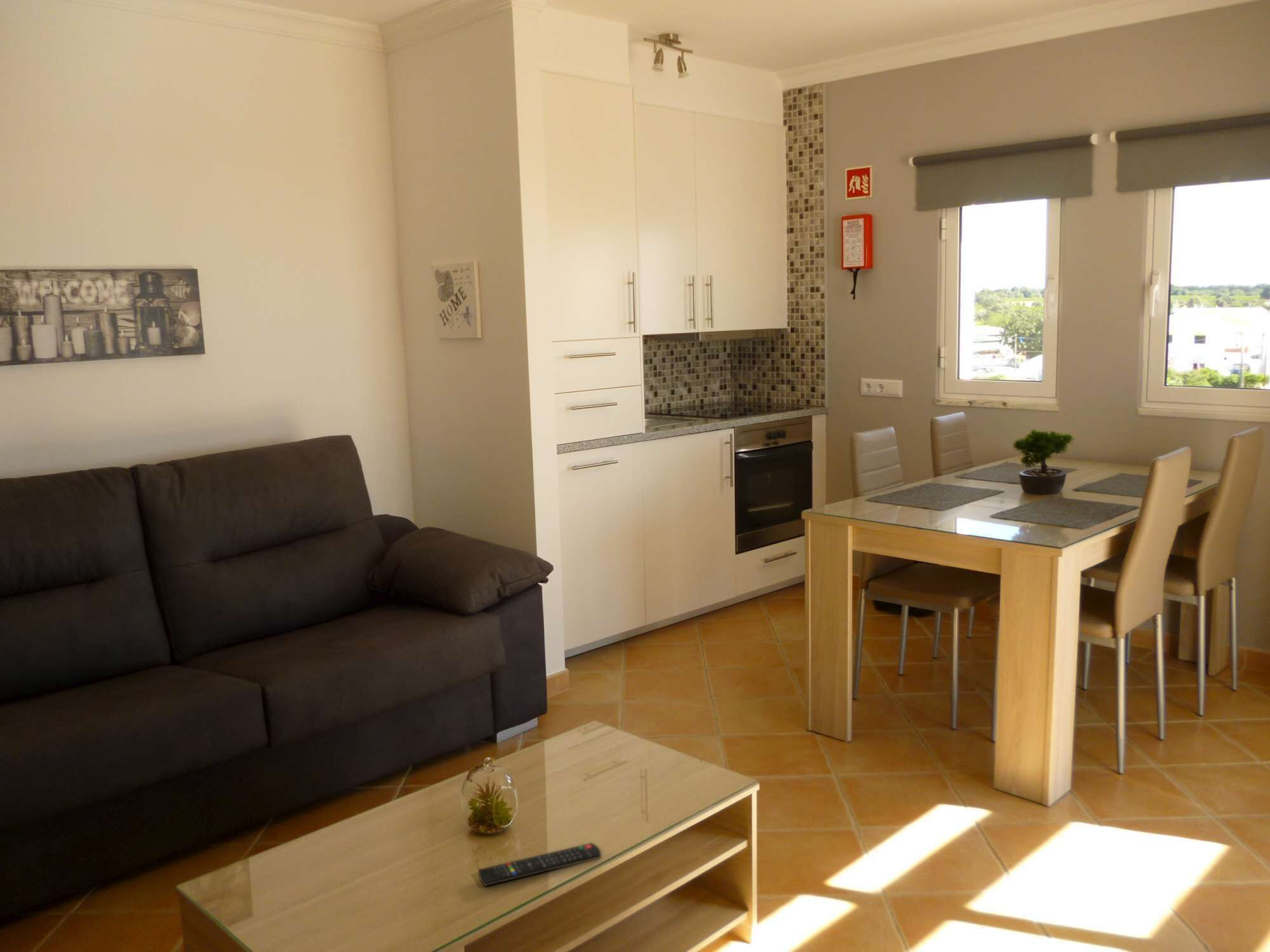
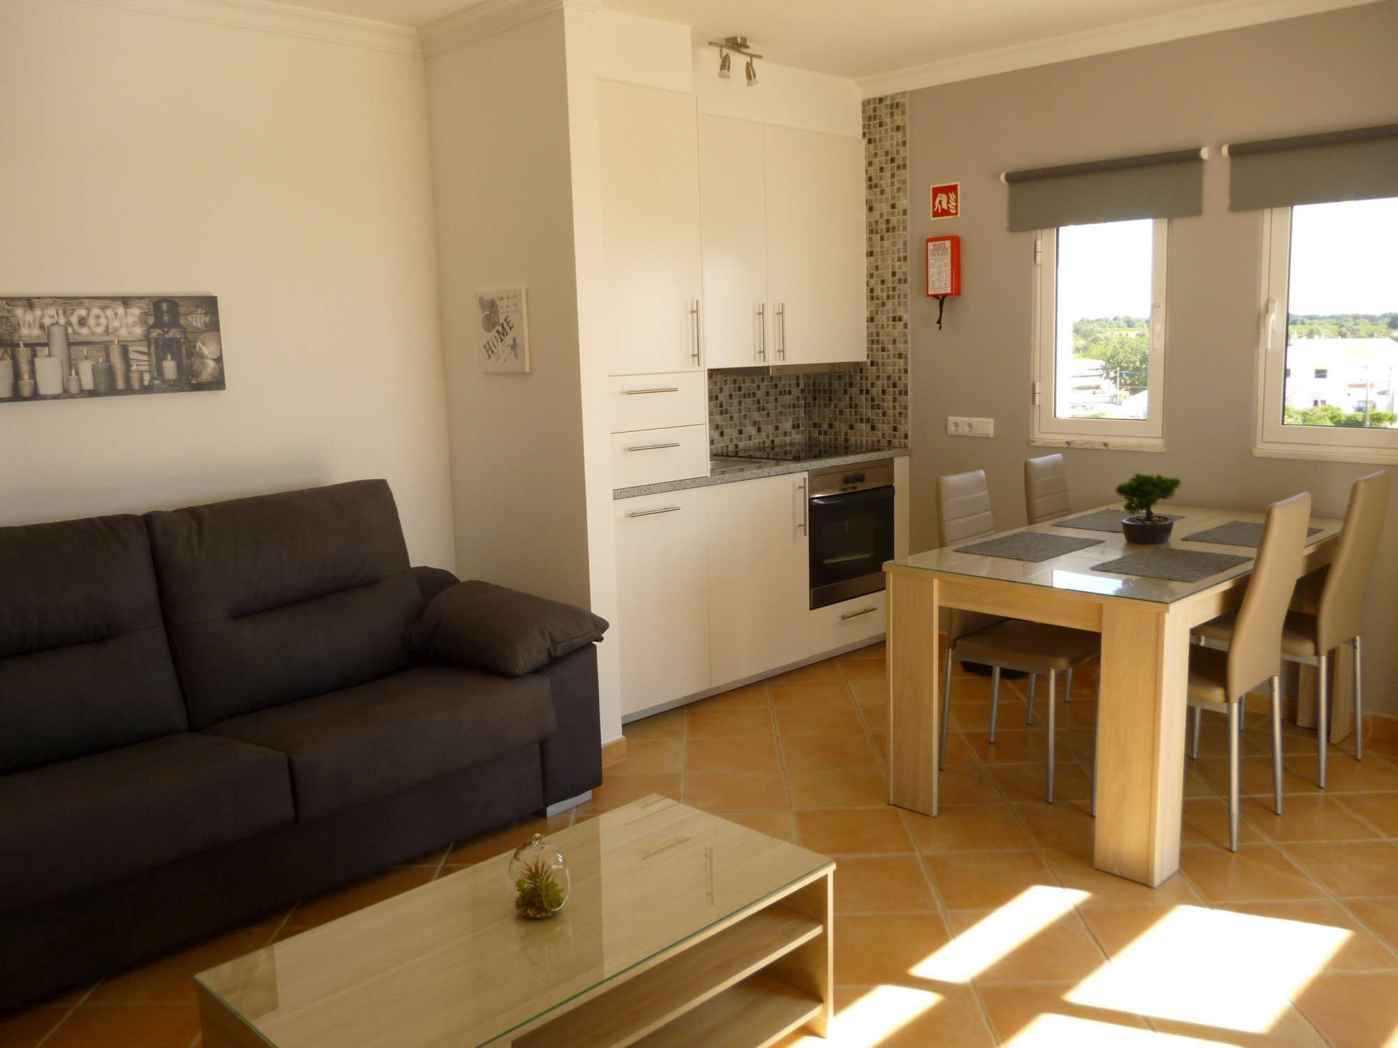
- remote control [478,842,602,887]
